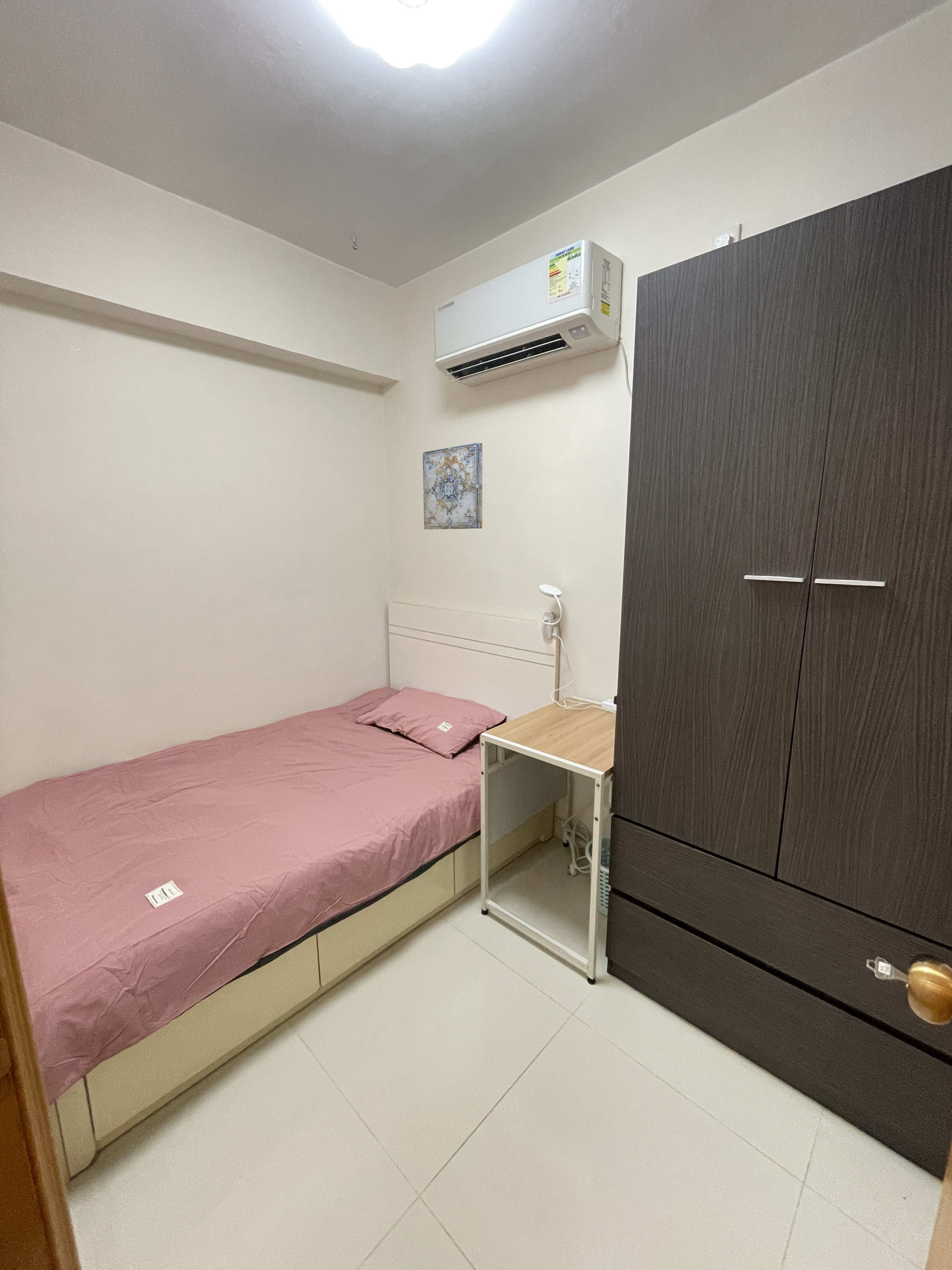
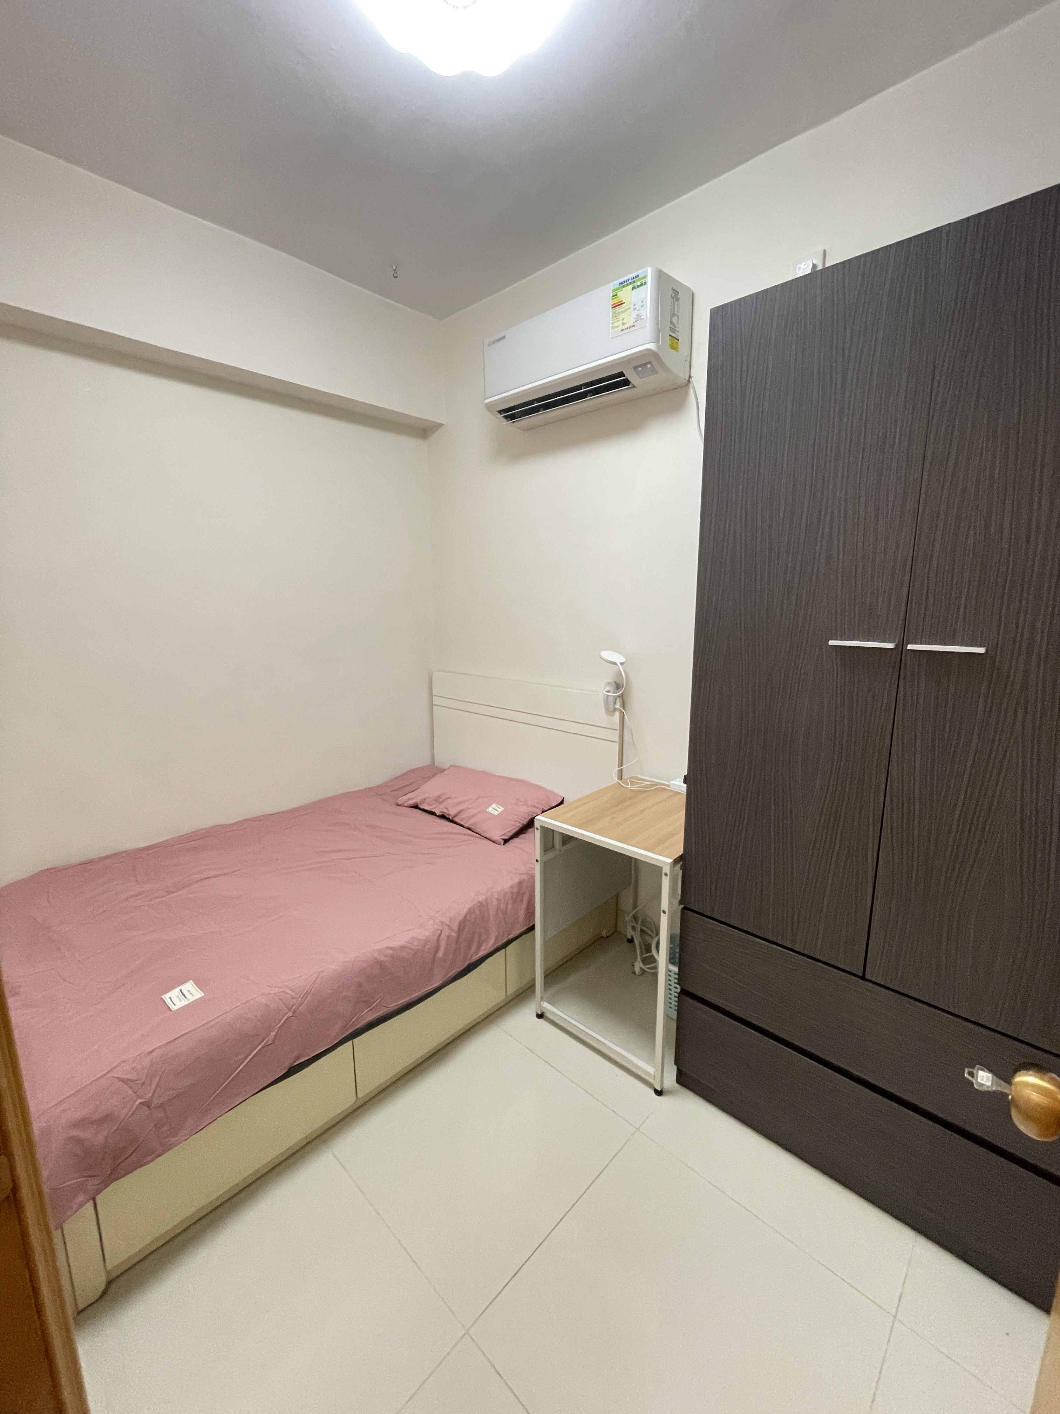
- wall art [422,442,483,530]
